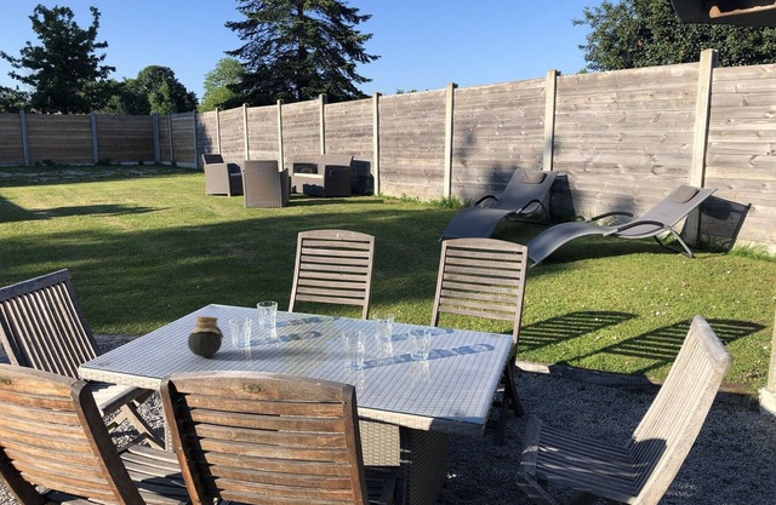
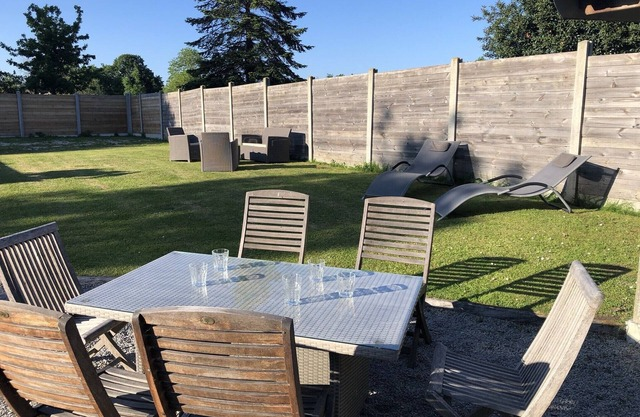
- jar [187,316,226,357]
